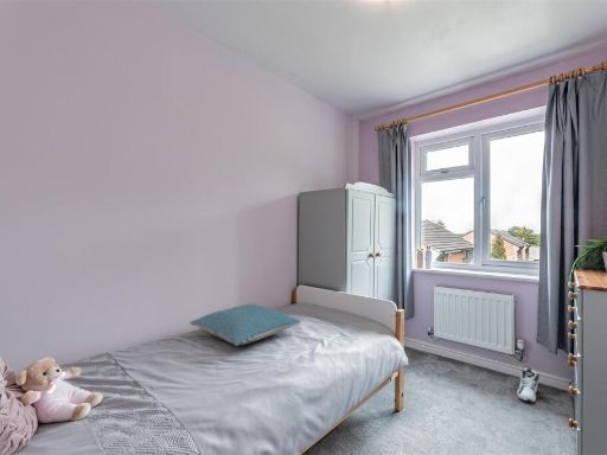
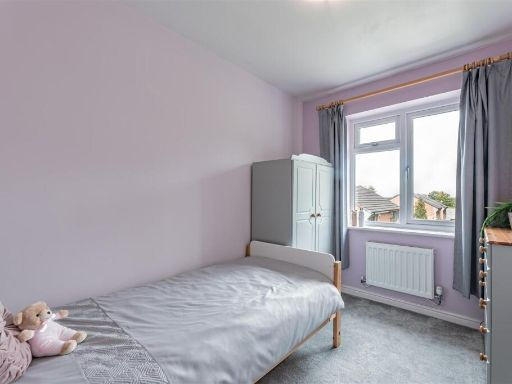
- pillow [189,303,302,347]
- sneaker [516,366,541,403]
